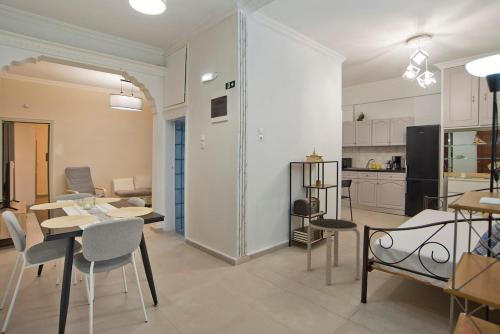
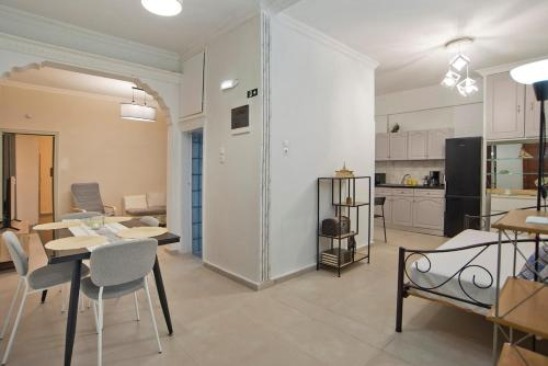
- side table [306,218,361,285]
